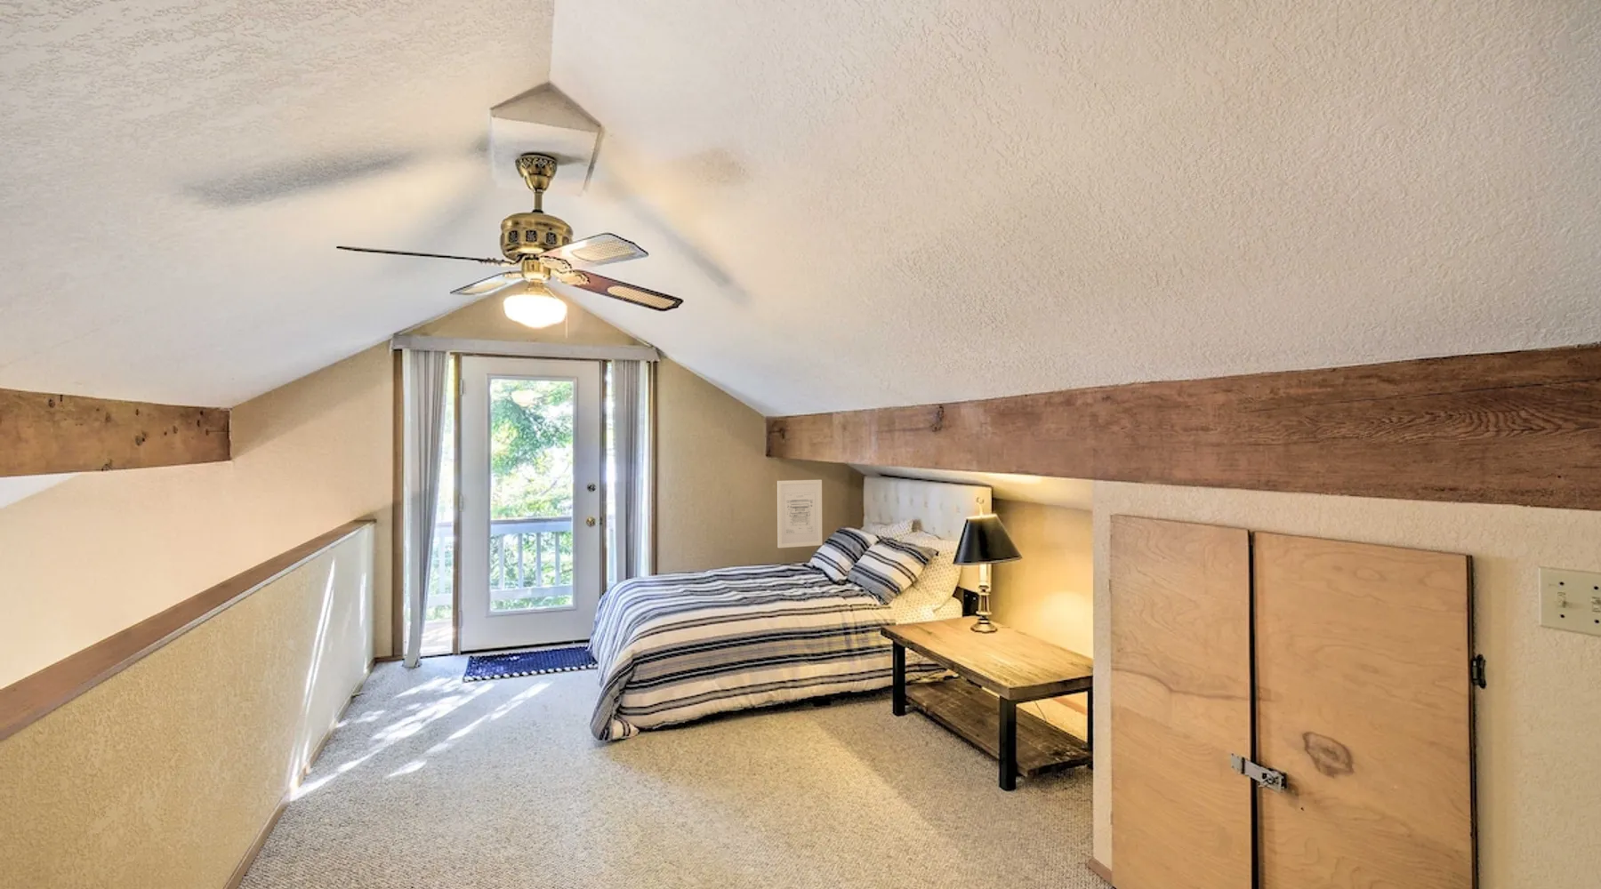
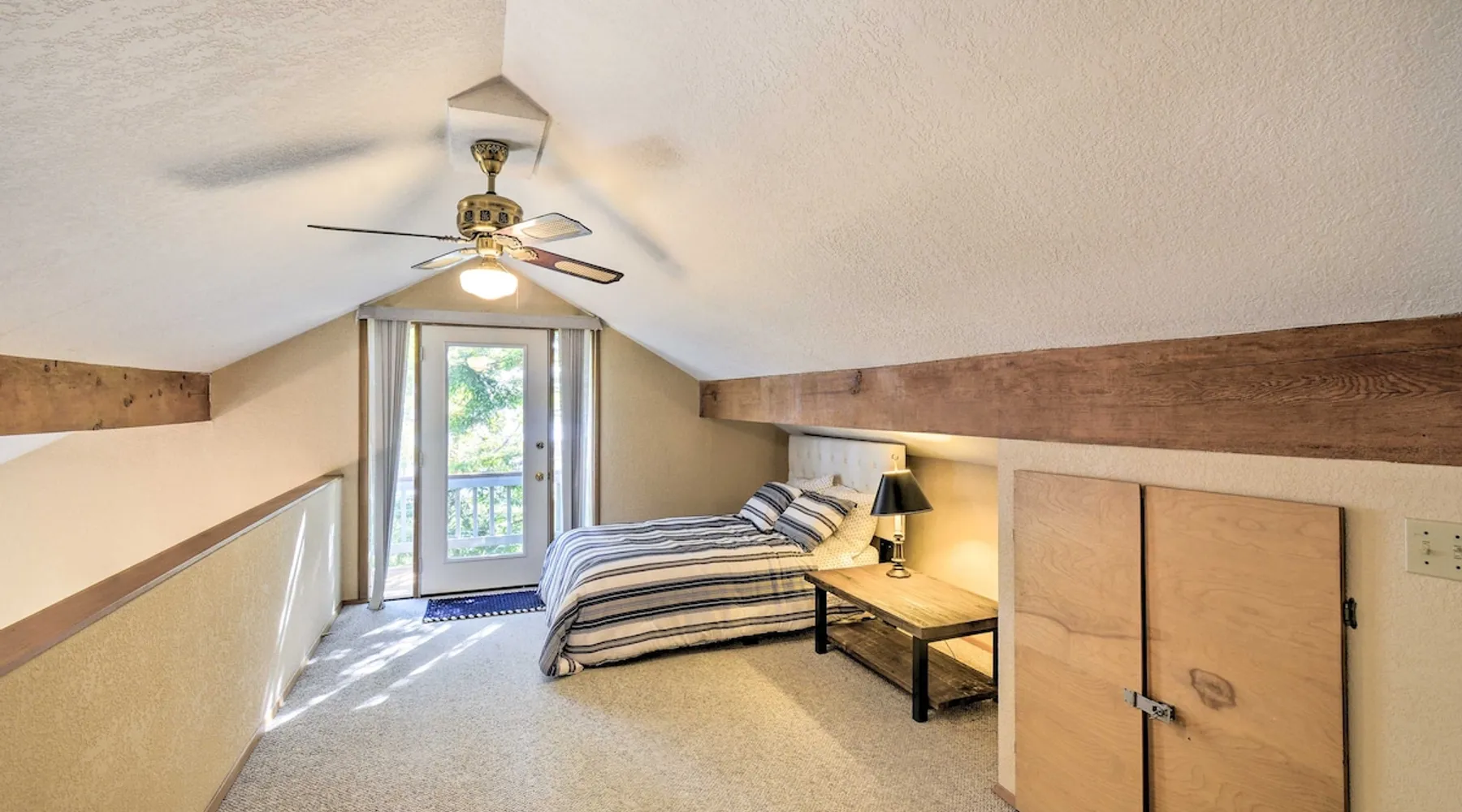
- wall art [776,480,822,549]
